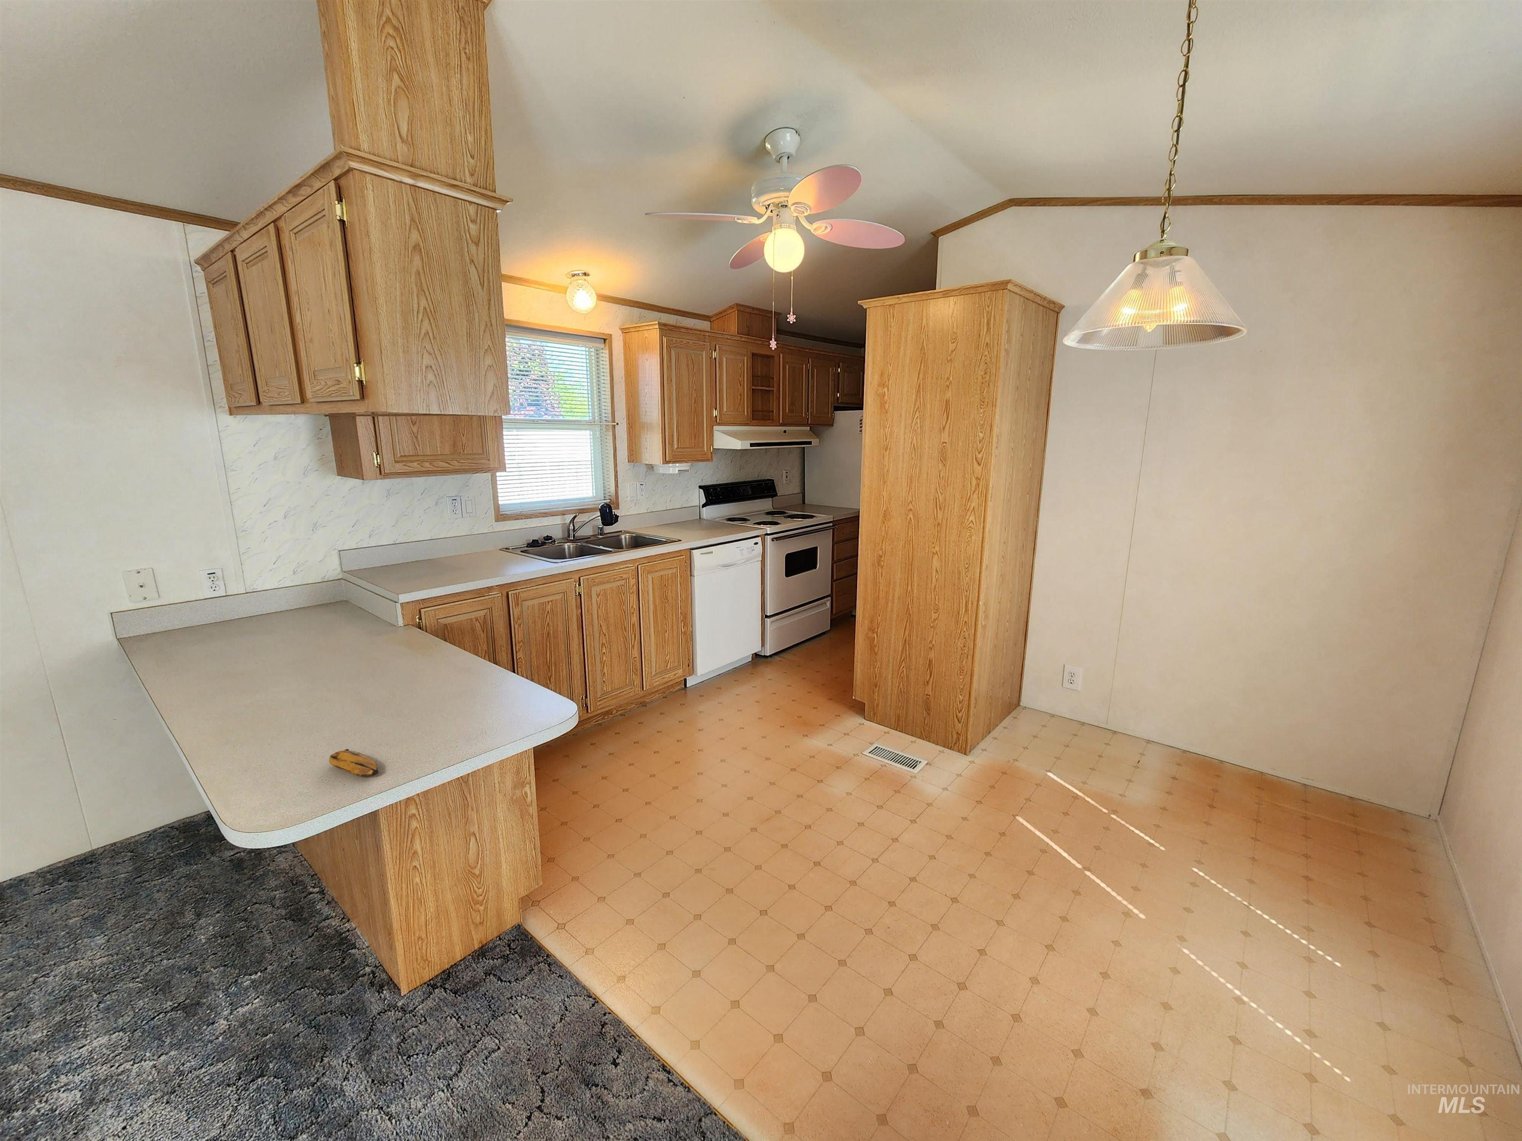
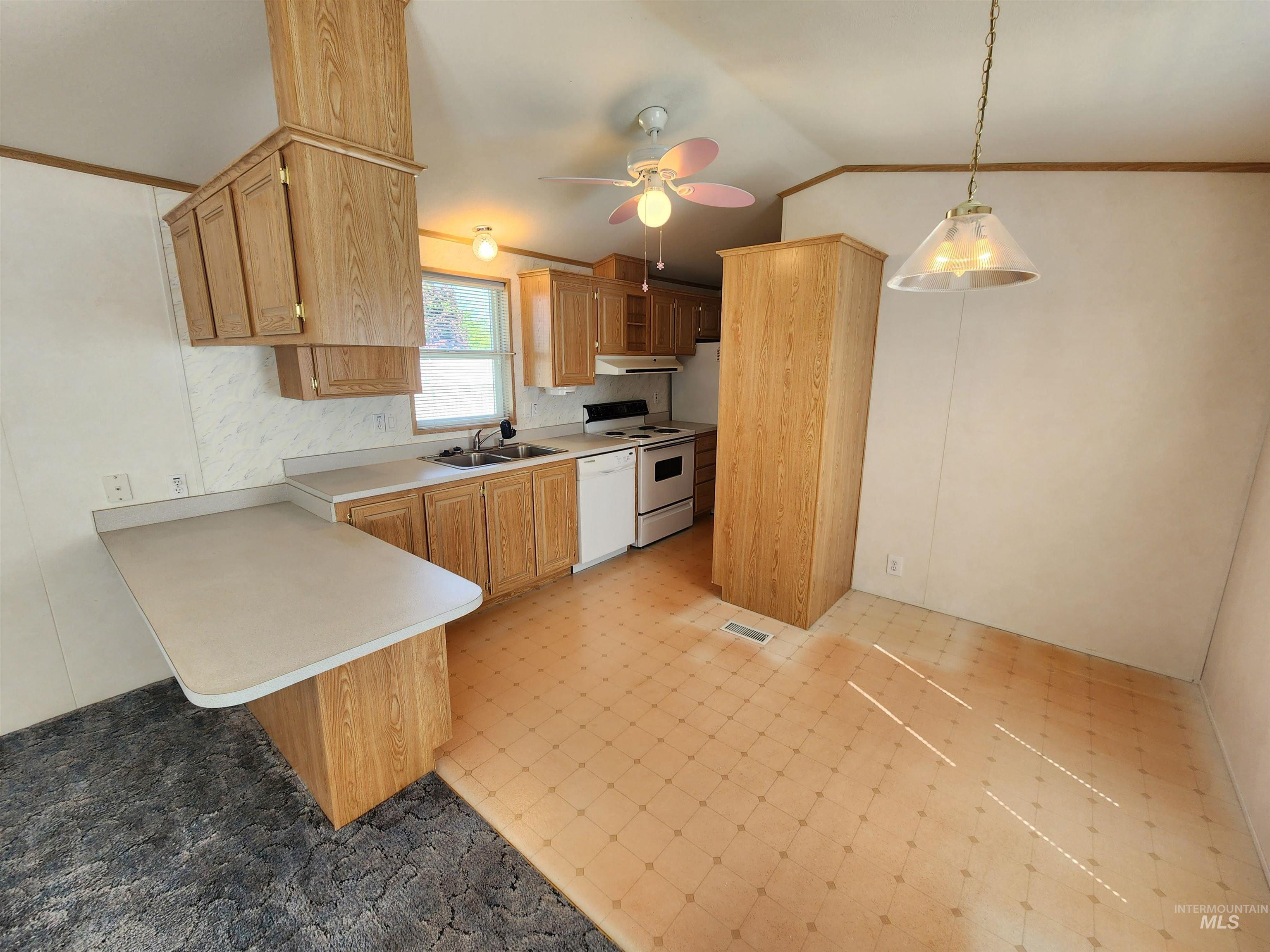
- banana [328,749,379,777]
